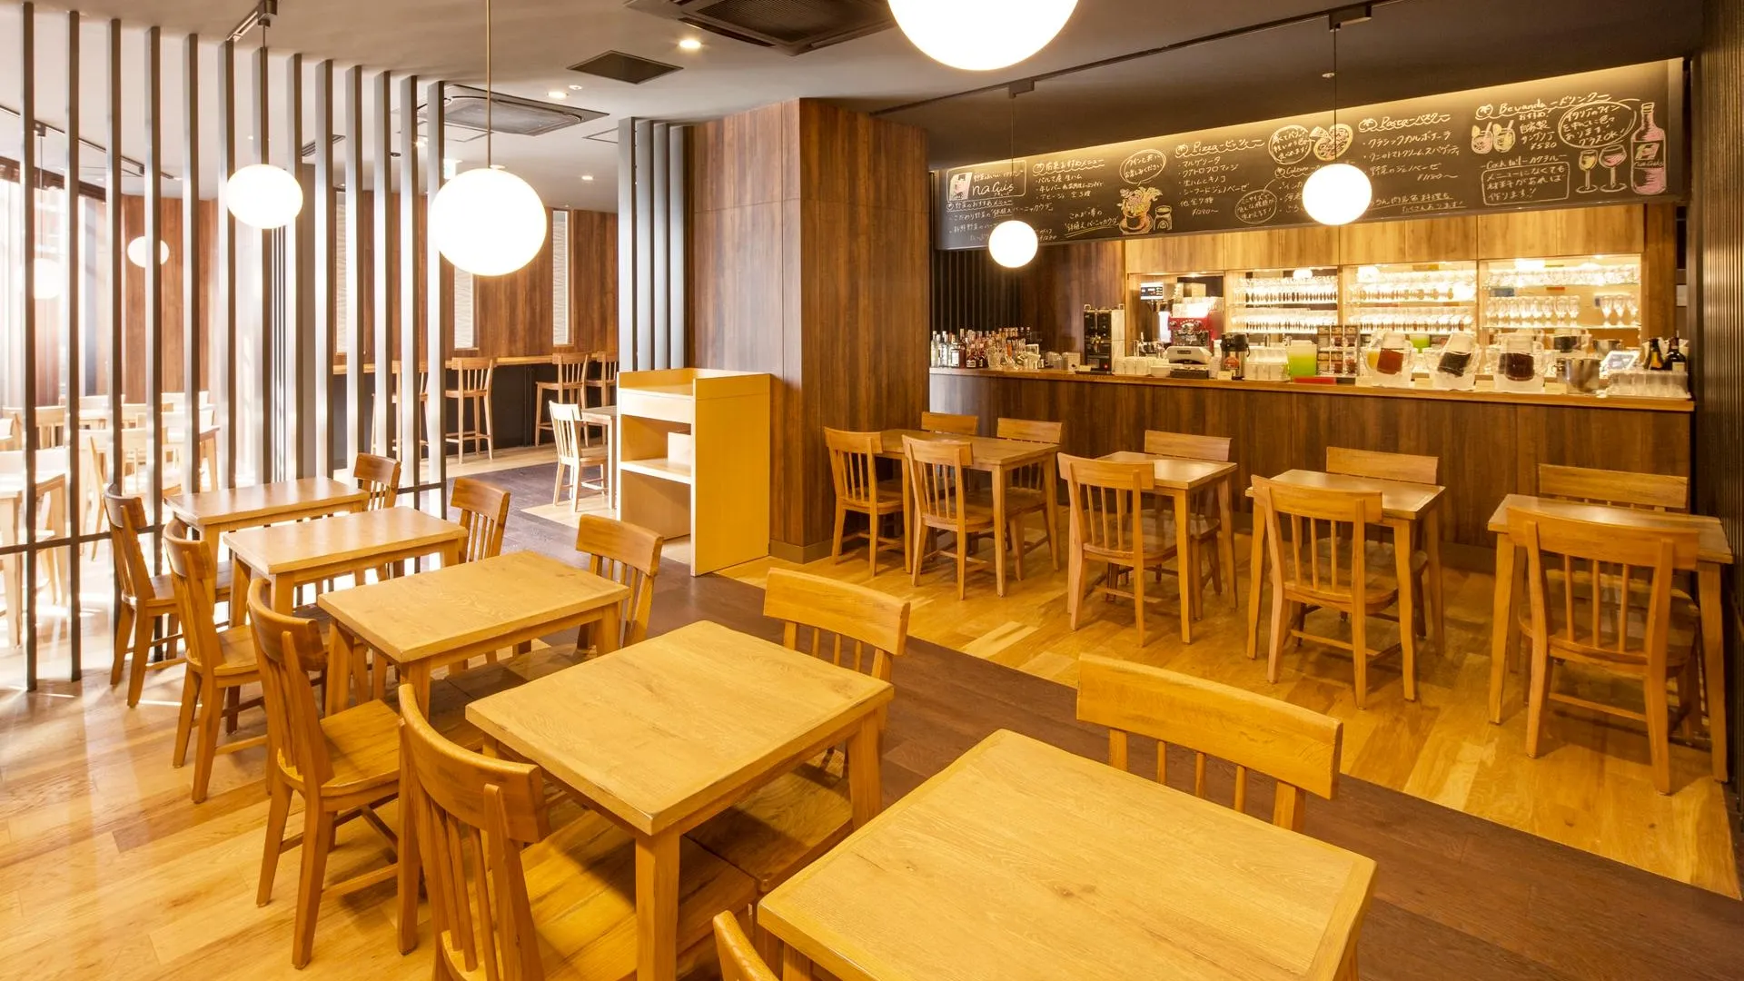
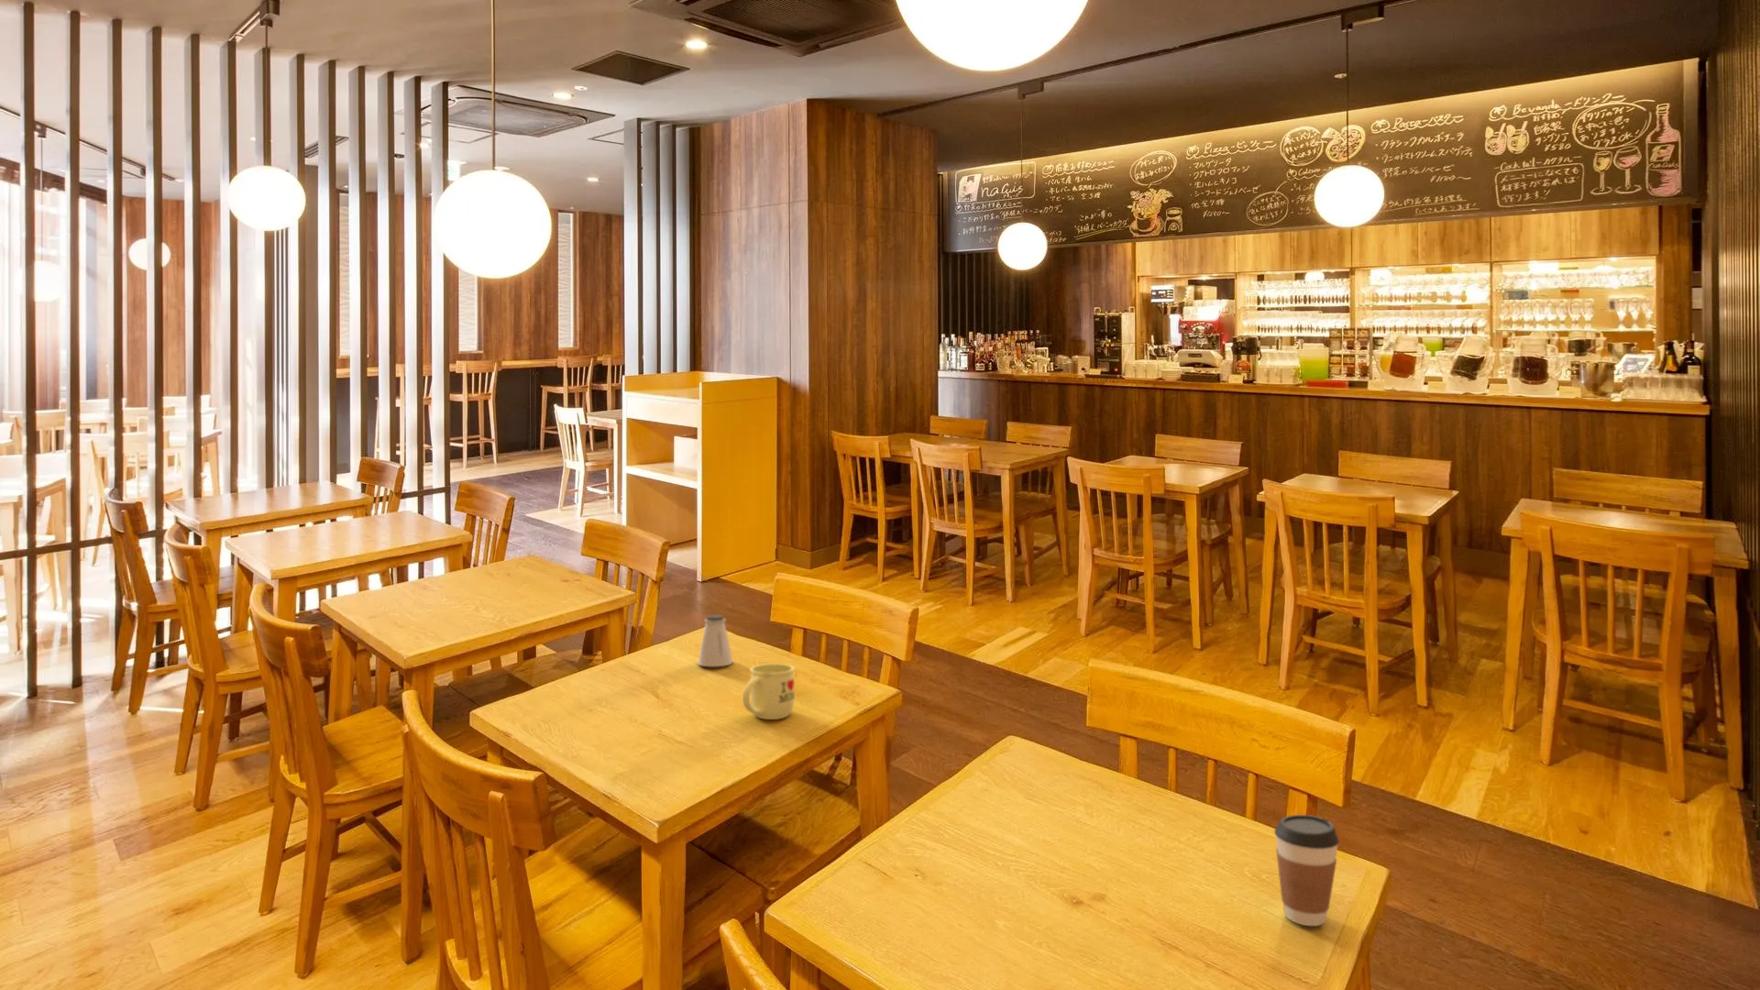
+ saltshaker [696,614,734,667]
+ mug [741,662,795,720]
+ coffee cup [1273,814,1341,927]
